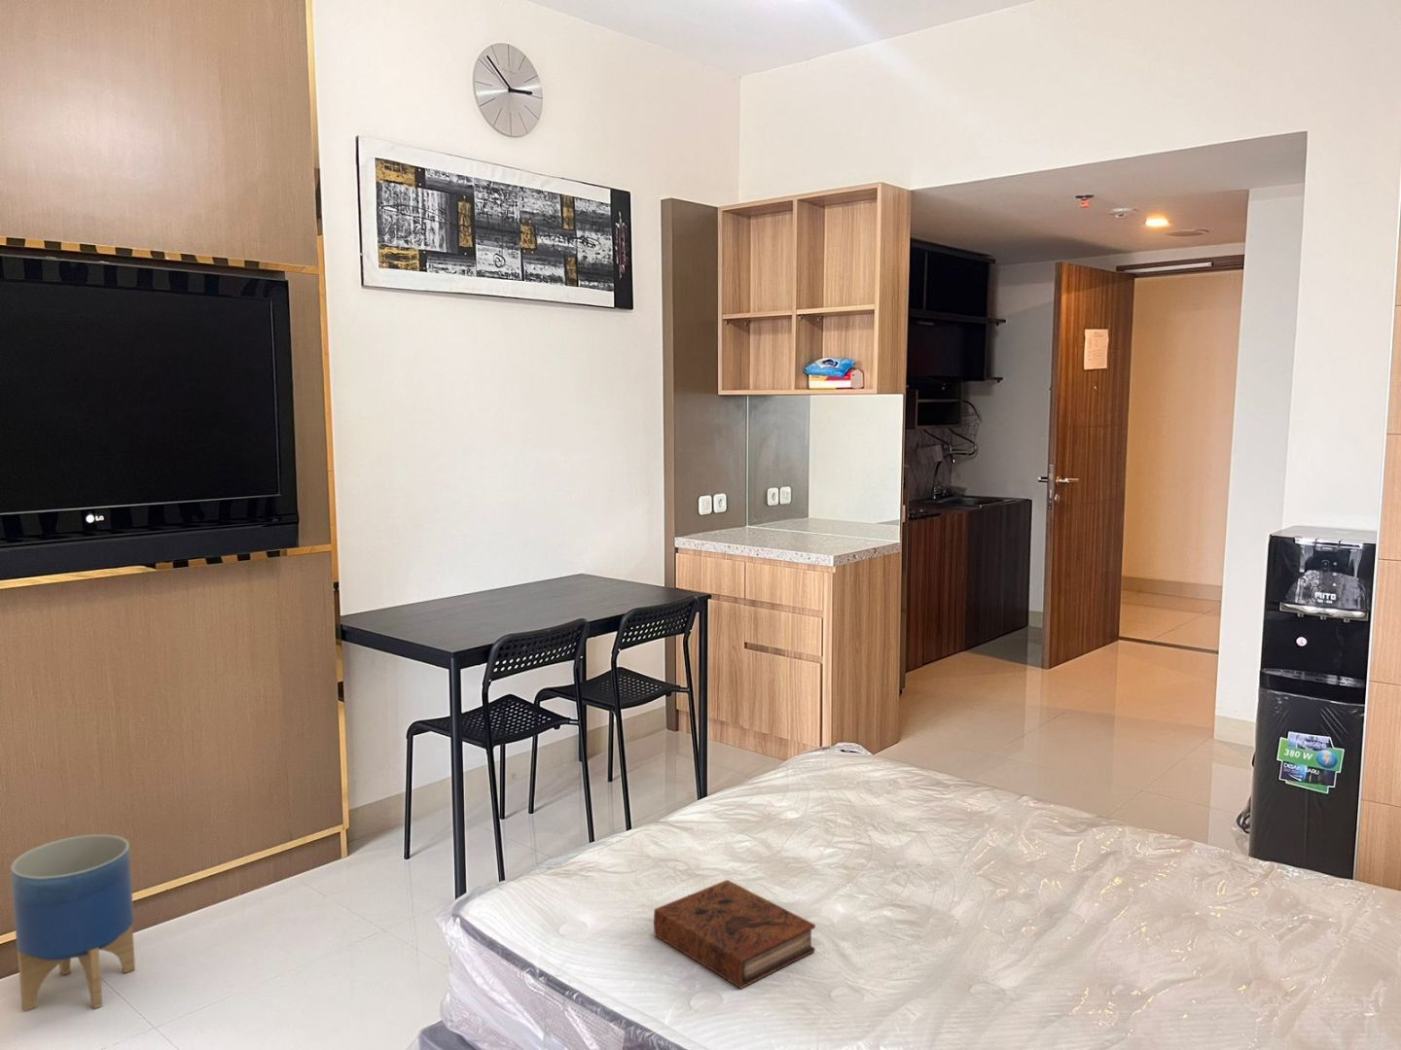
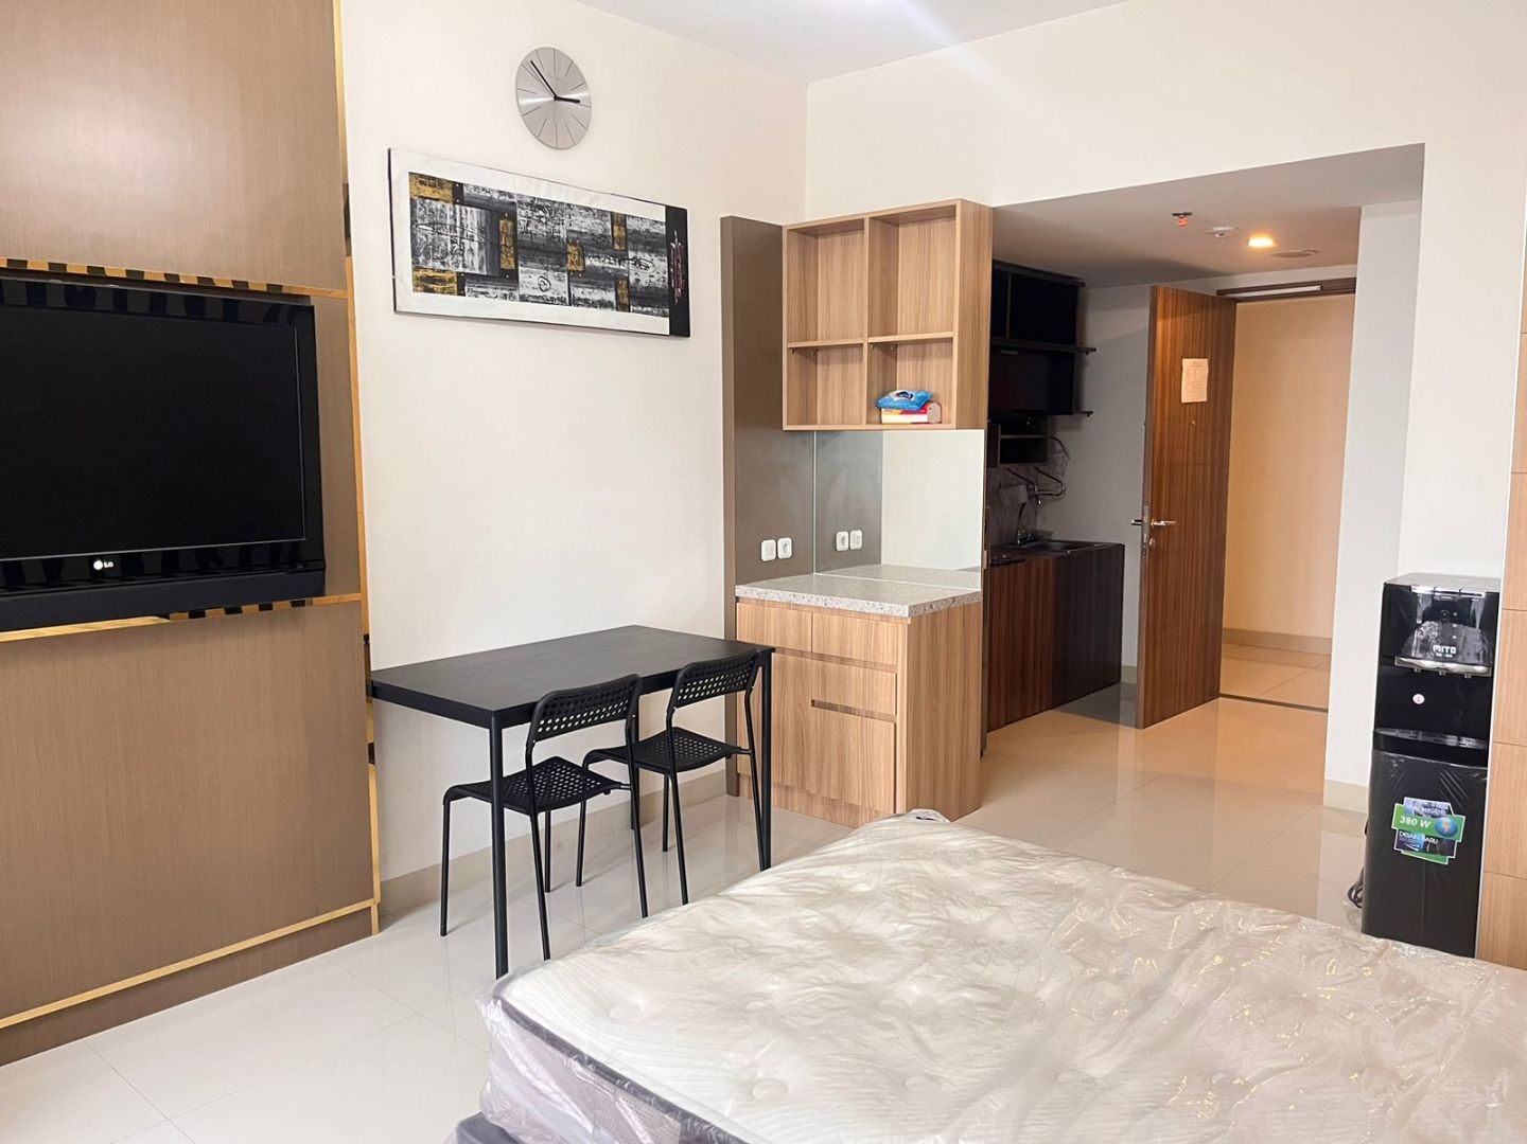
- planter [10,833,136,1013]
- book [653,879,816,989]
